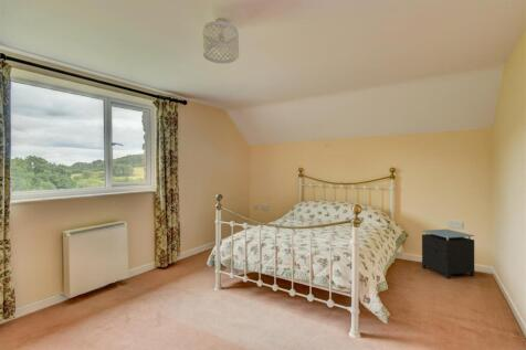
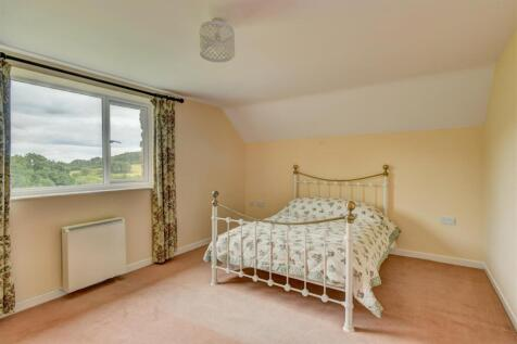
- nightstand [421,229,475,279]
